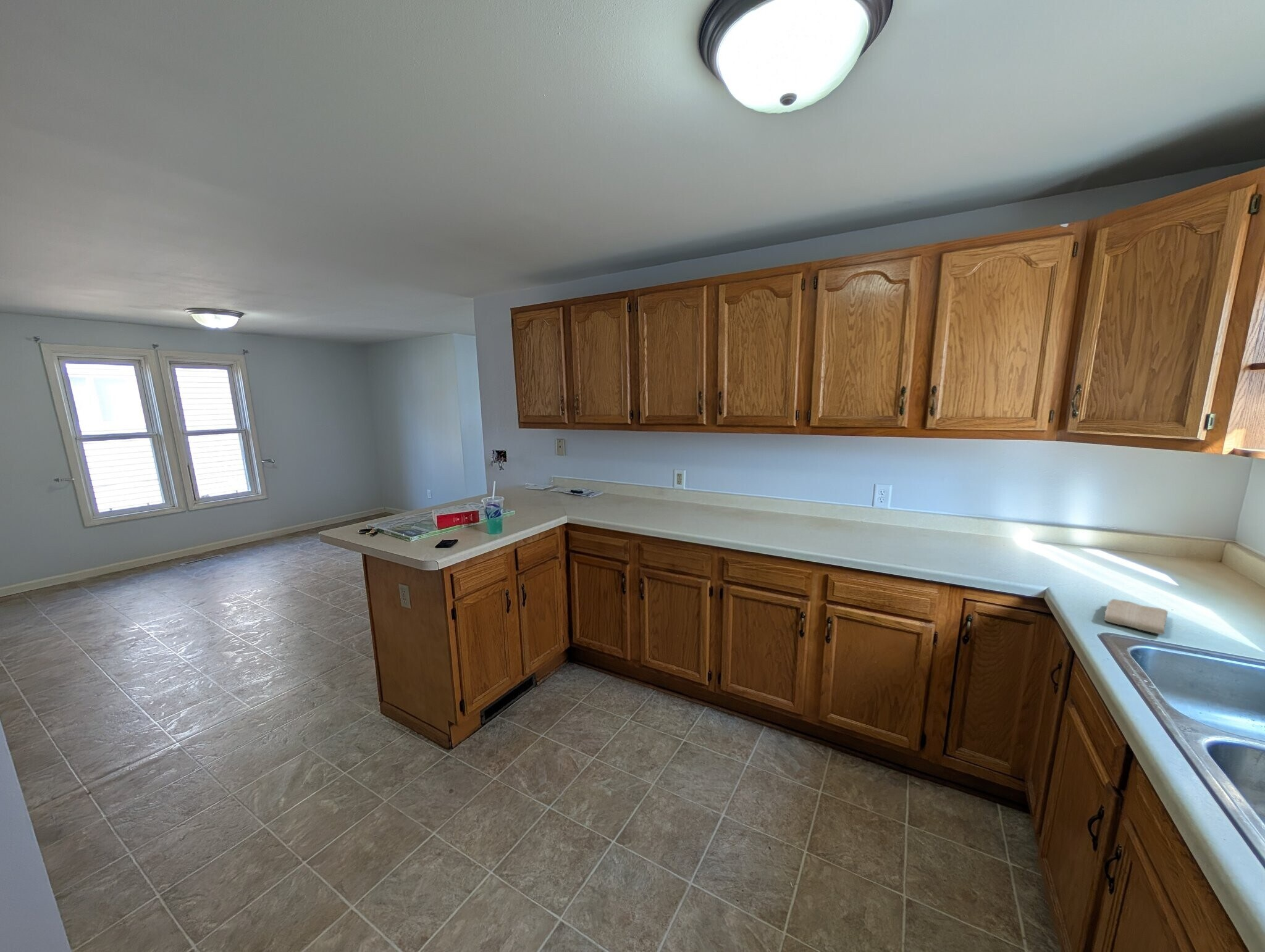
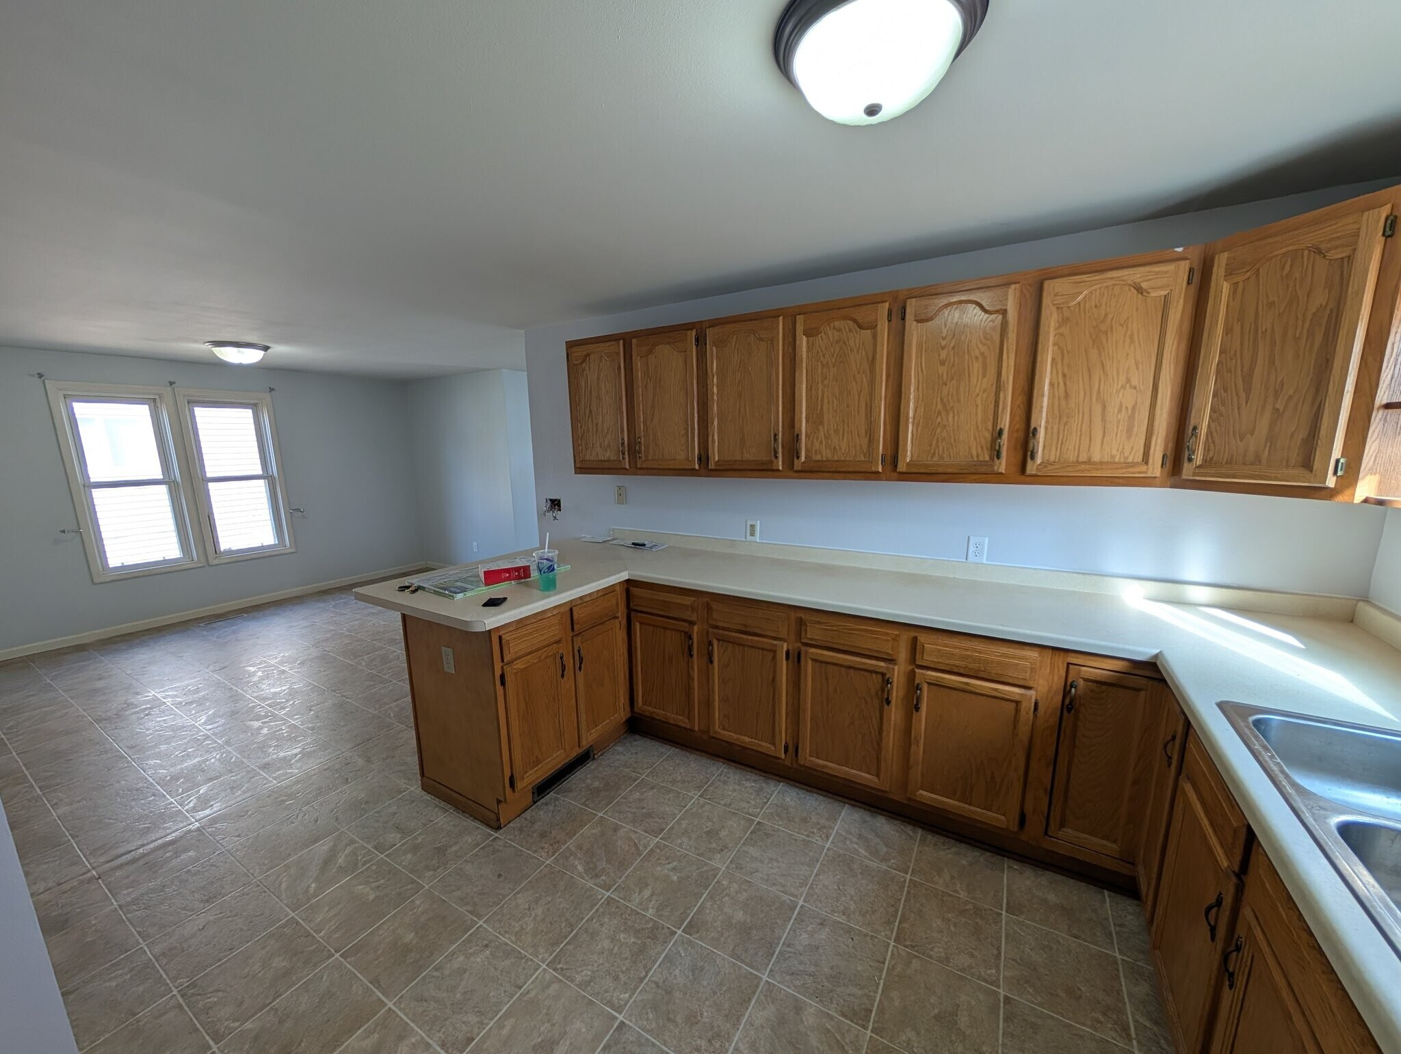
- washcloth [1103,598,1169,635]
